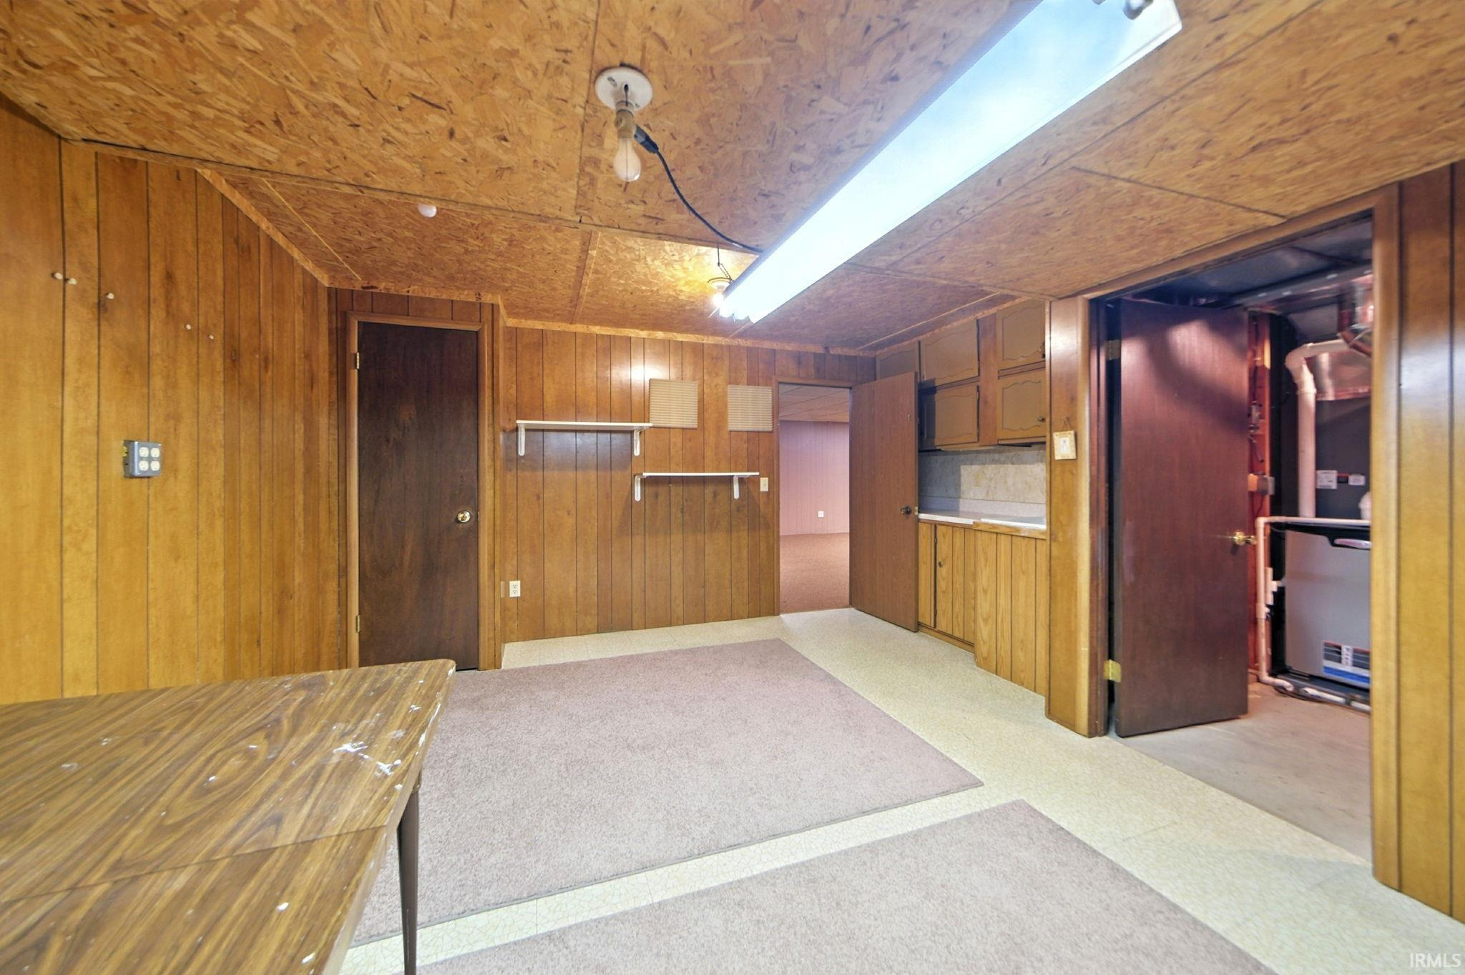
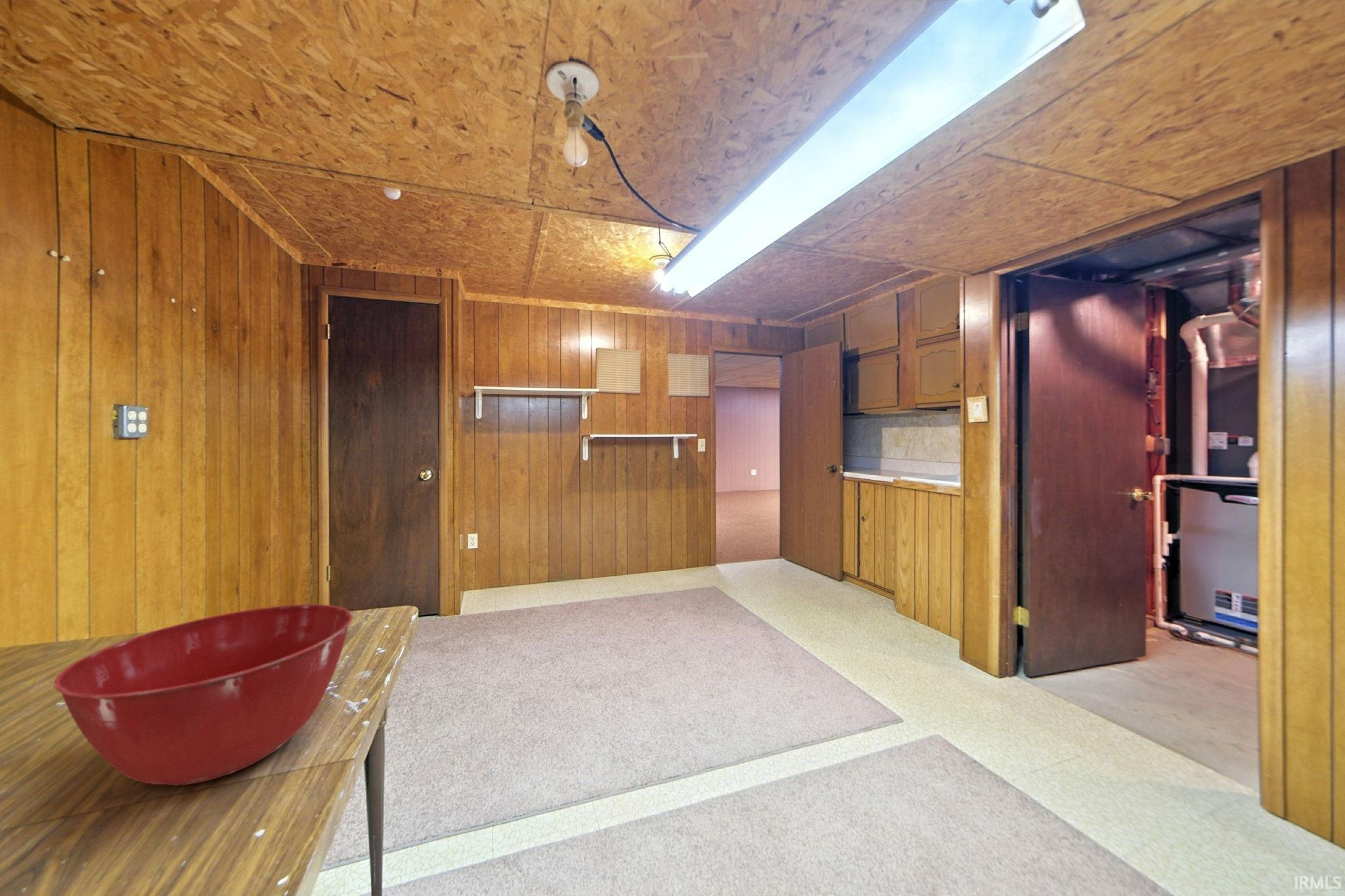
+ mixing bowl [53,604,353,786]
